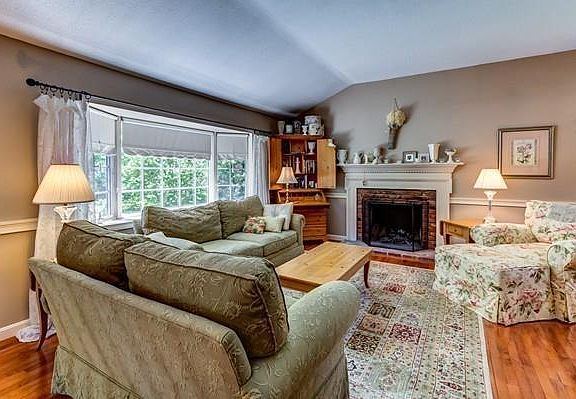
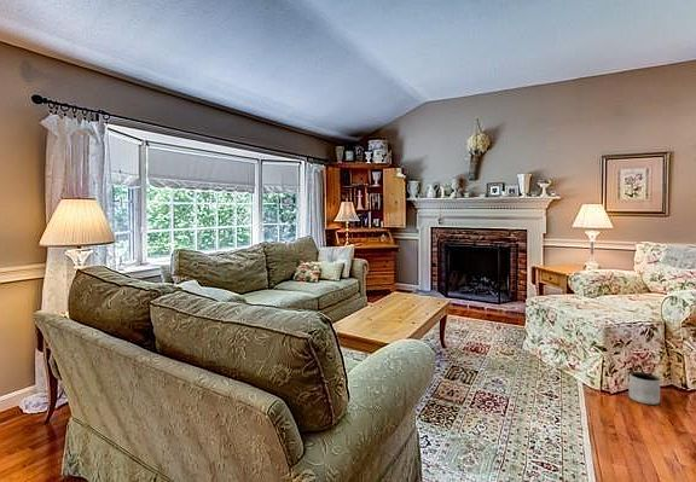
+ planter [628,371,661,406]
